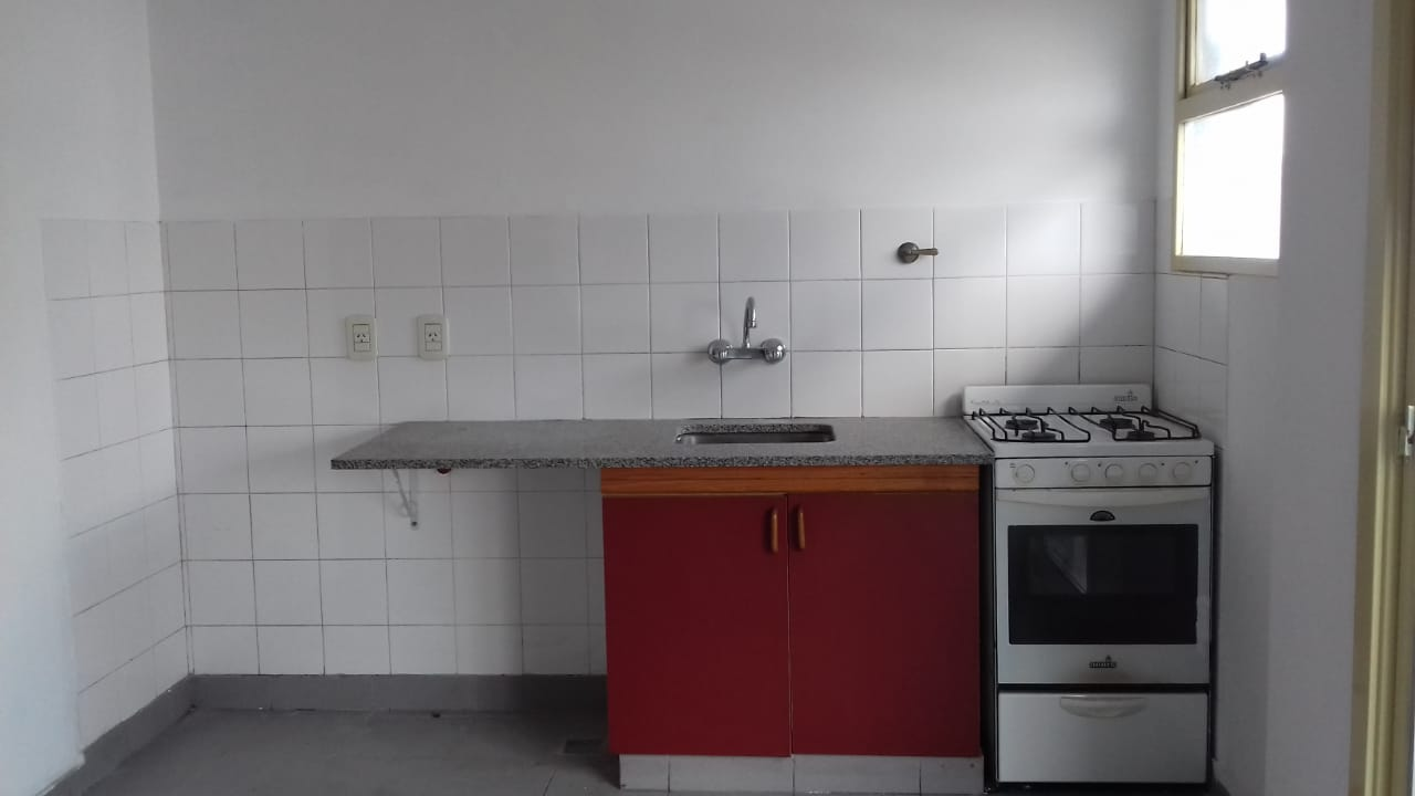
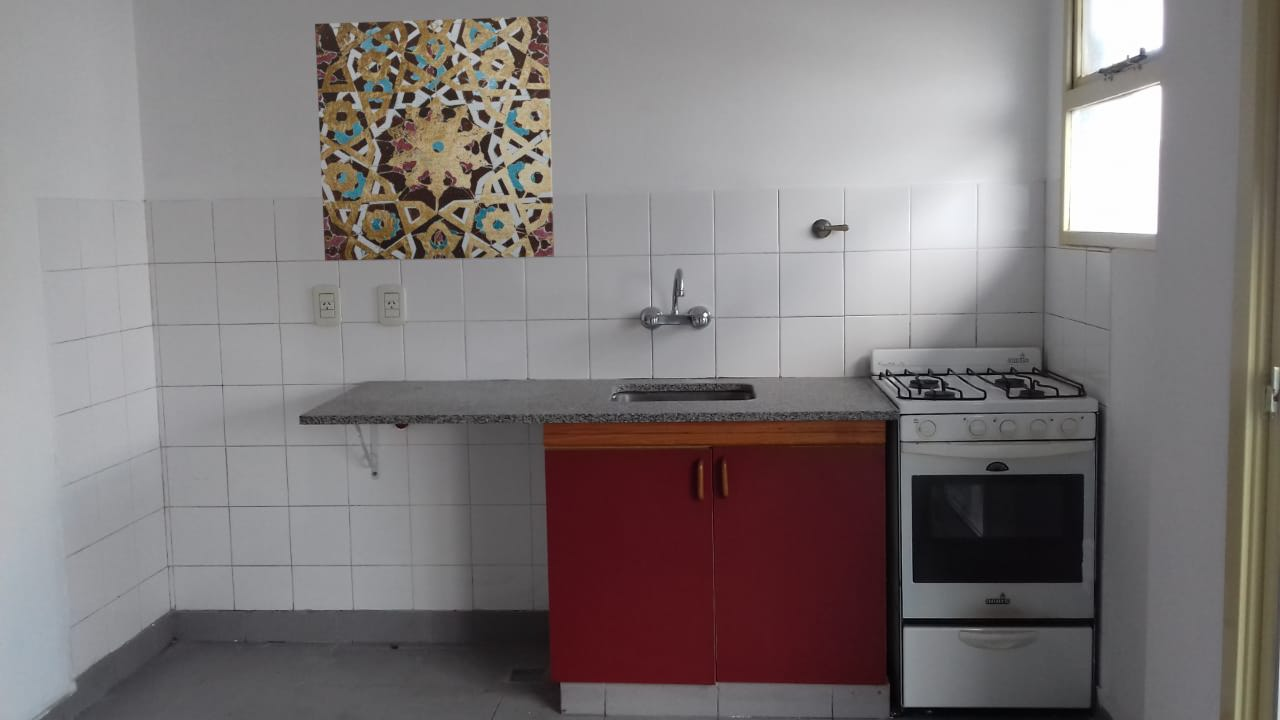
+ wall art [314,15,555,262]
